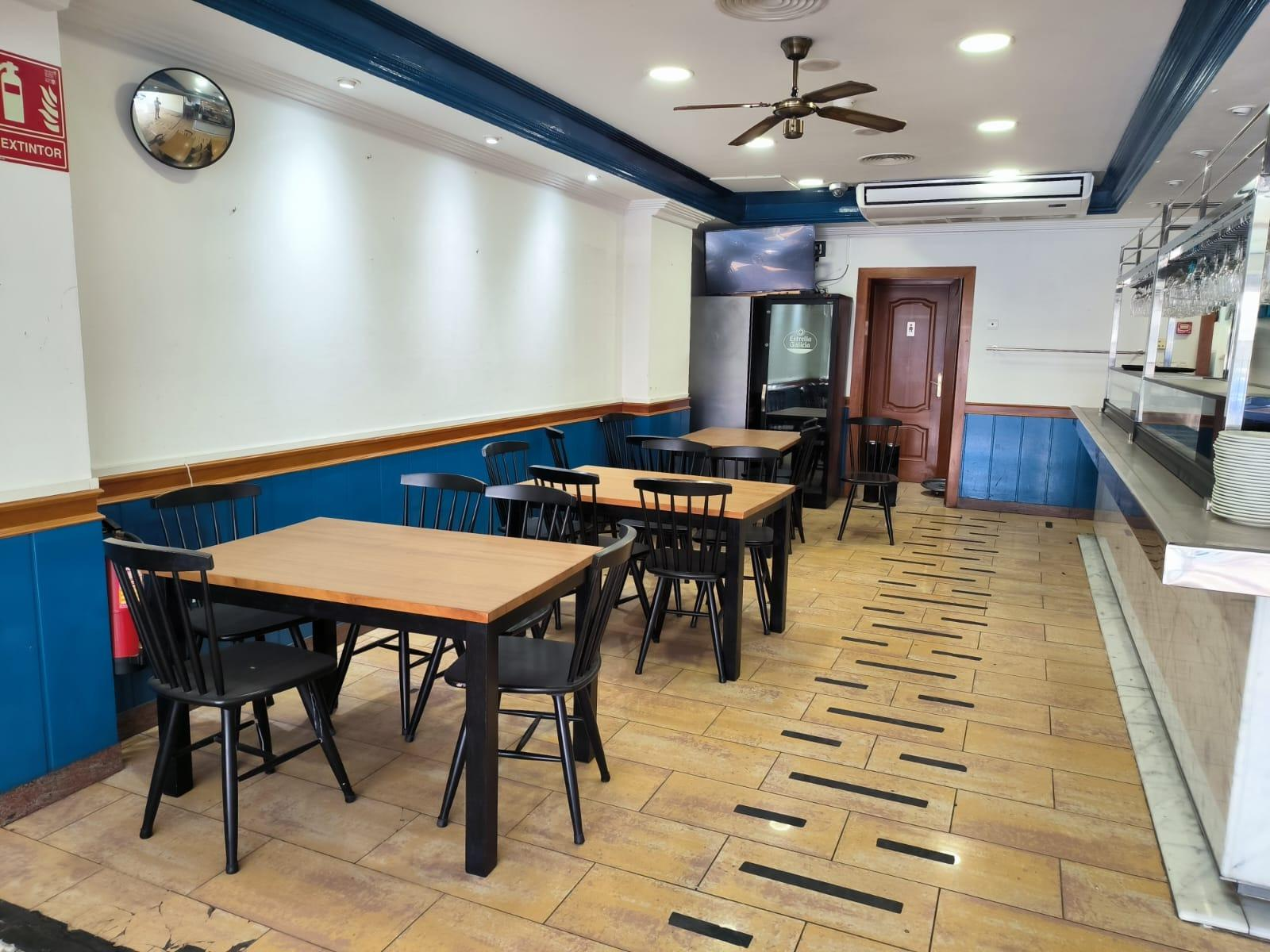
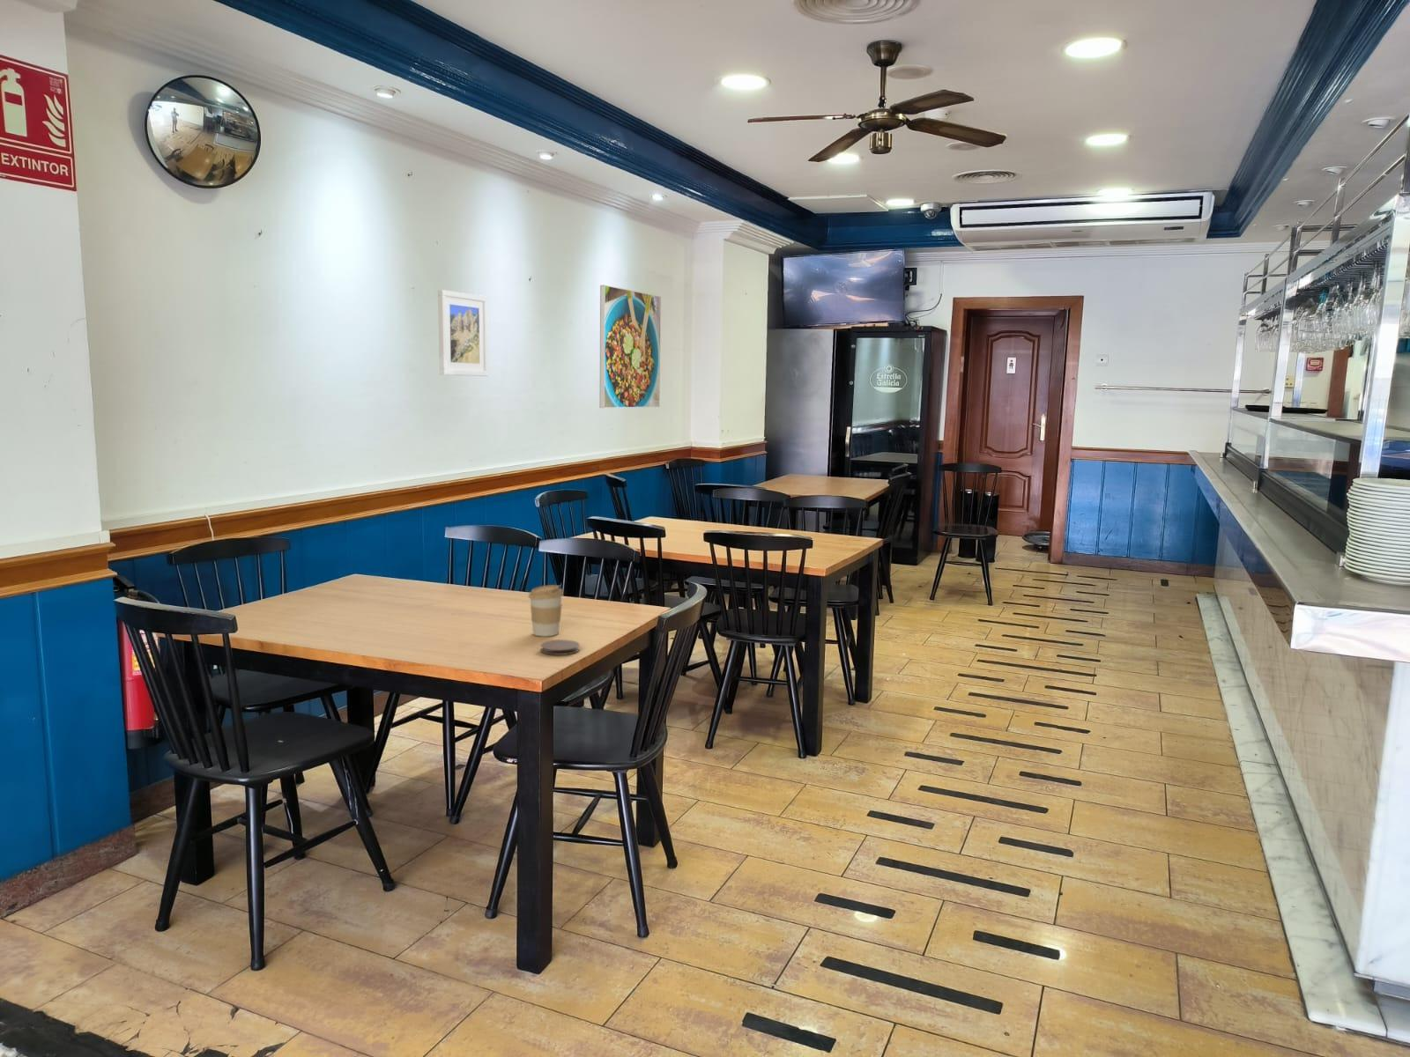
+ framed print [600,284,662,409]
+ coaster [540,638,581,656]
+ coffee cup [527,584,564,637]
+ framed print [437,289,490,378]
